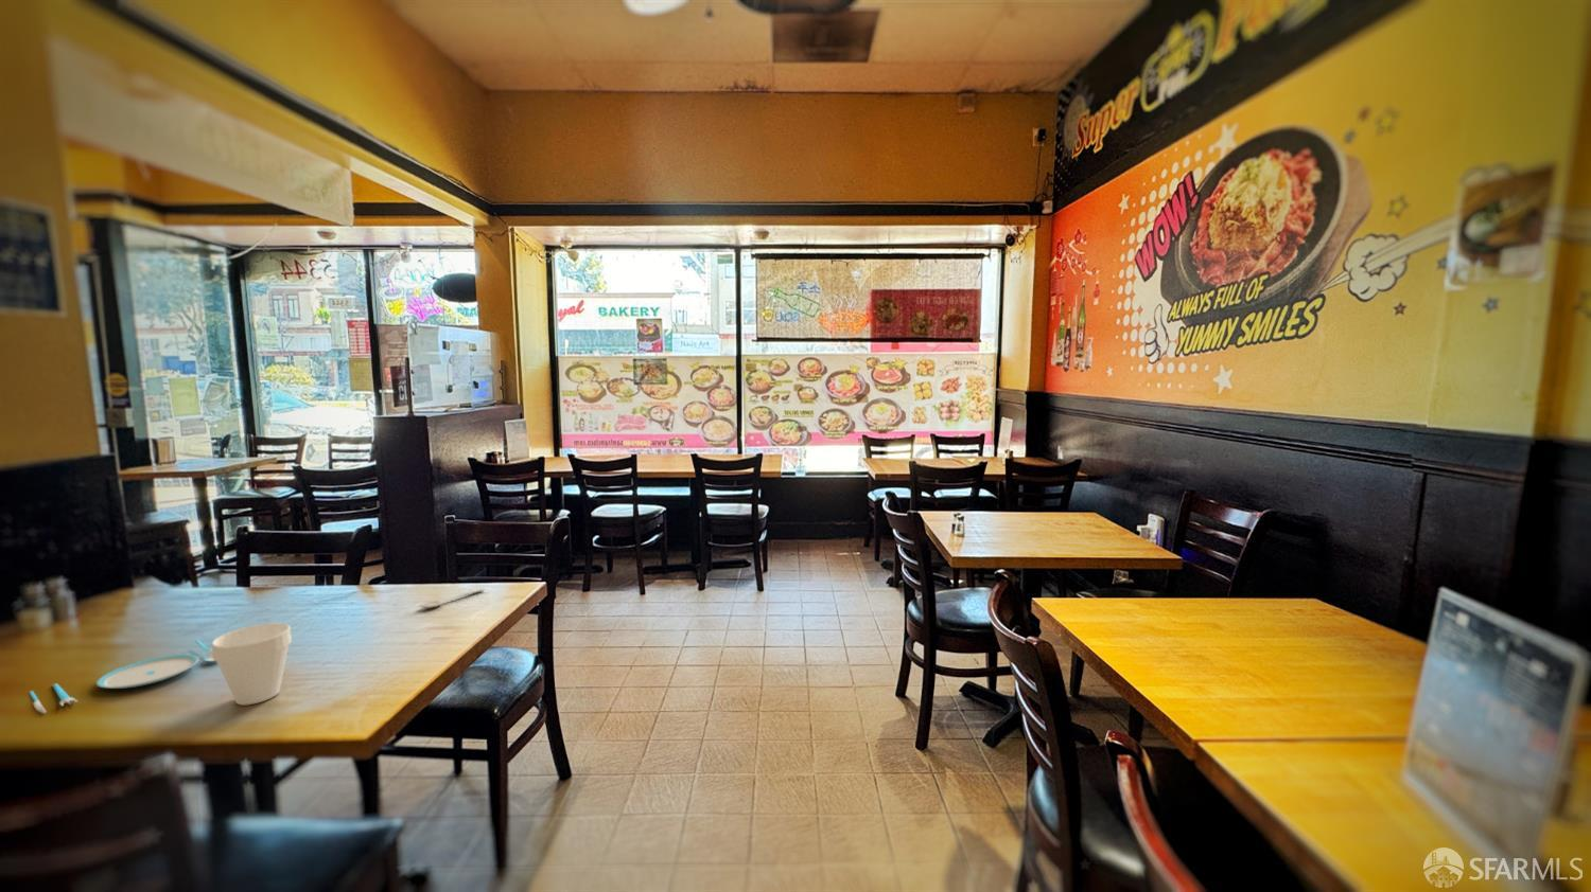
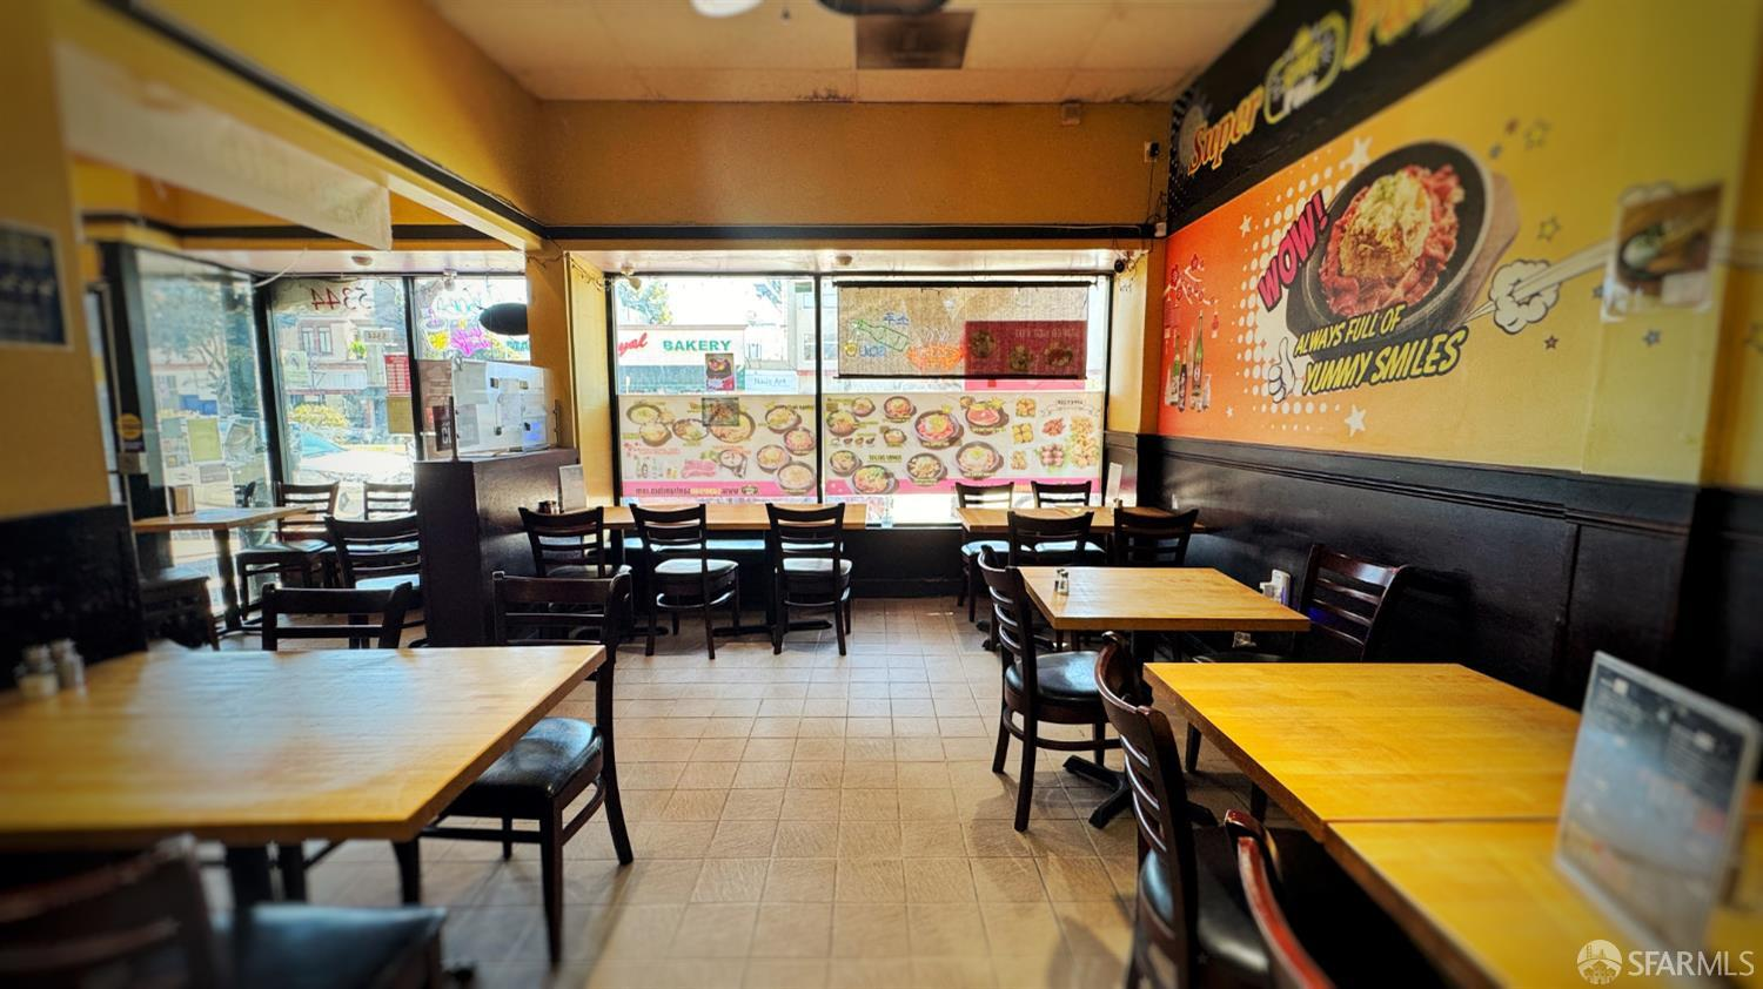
- cup [210,622,293,705]
- plate [27,639,215,715]
- spoon [417,587,486,609]
